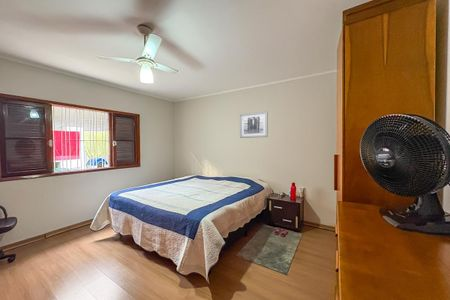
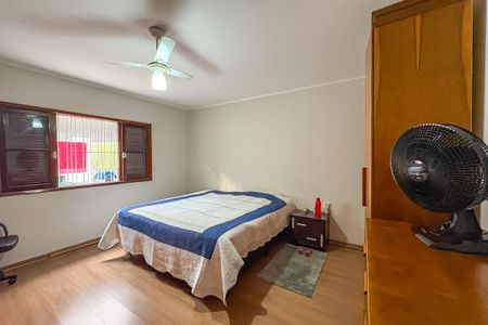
- wall art [239,110,269,139]
